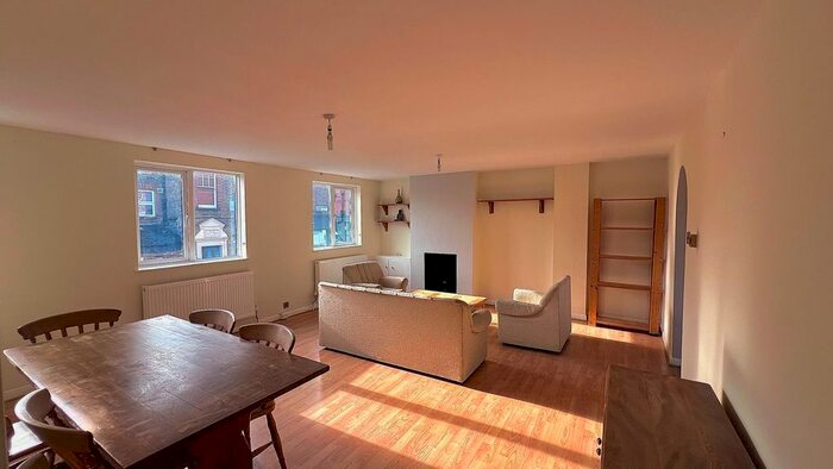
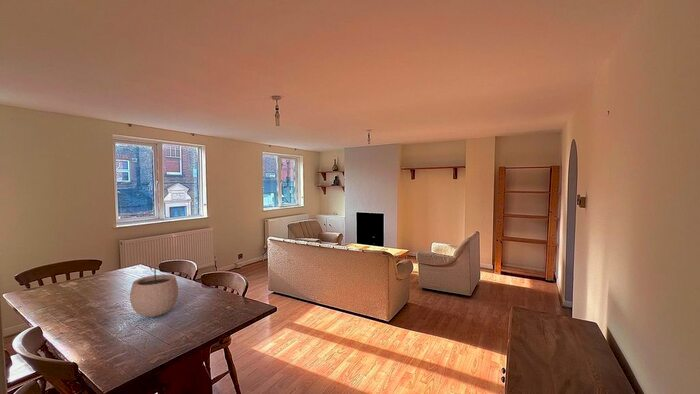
+ plant pot [129,265,179,318]
